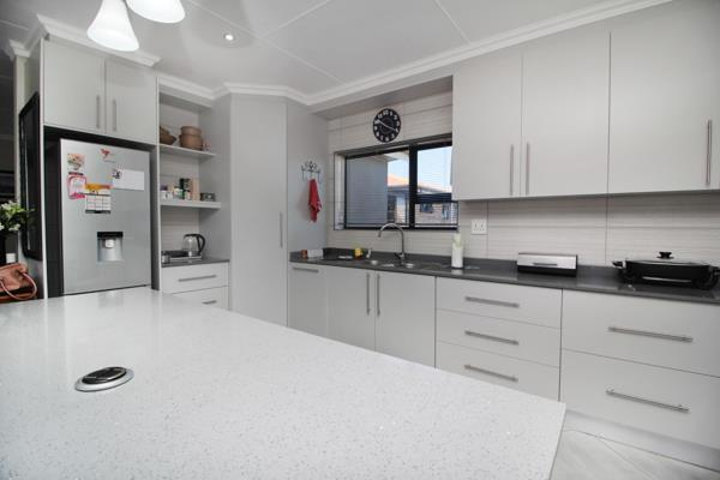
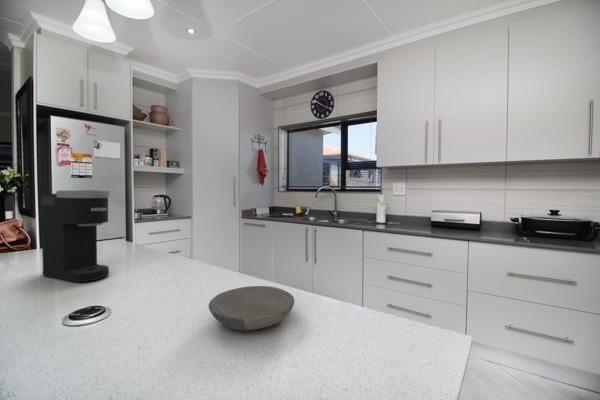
+ coffee maker [40,189,111,283]
+ bowl [208,285,295,332]
